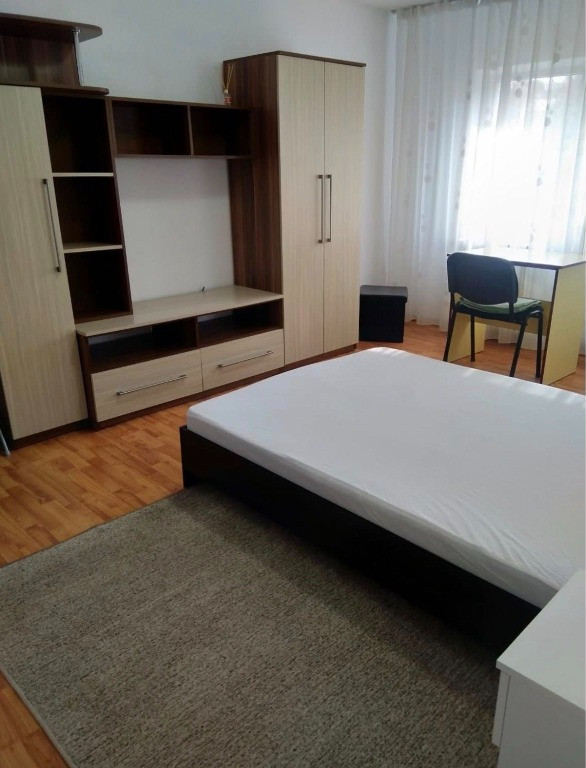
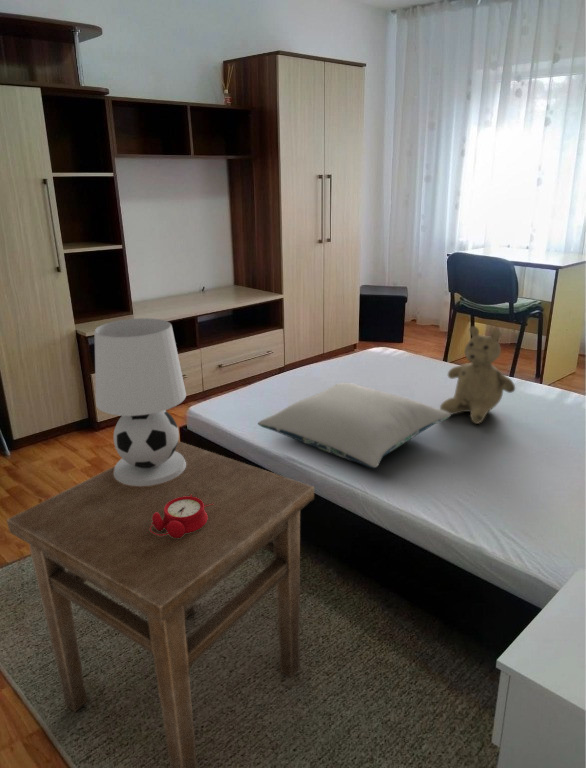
+ table lamp [93,317,187,486]
+ teddy bear [439,325,516,425]
+ pillow [257,382,452,469]
+ alarm clock [150,494,214,538]
+ side table [6,440,315,768]
